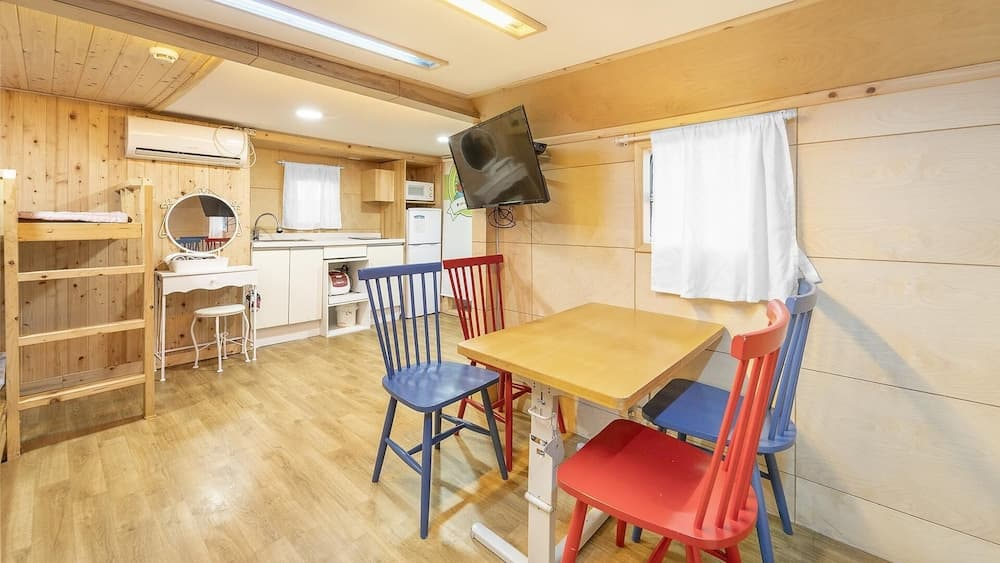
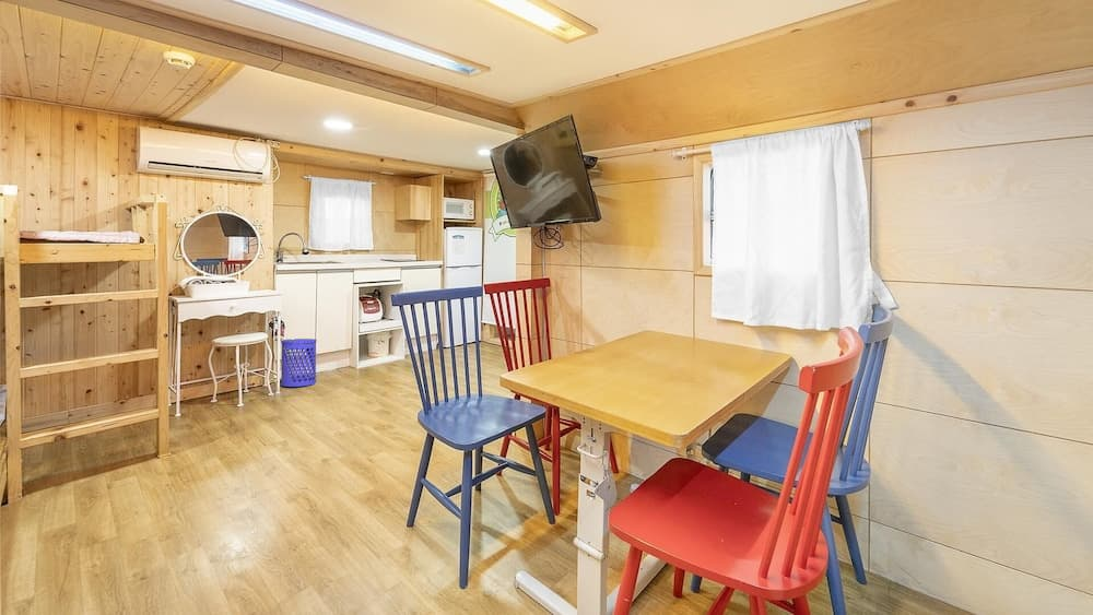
+ waste bin [280,338,318,388]
